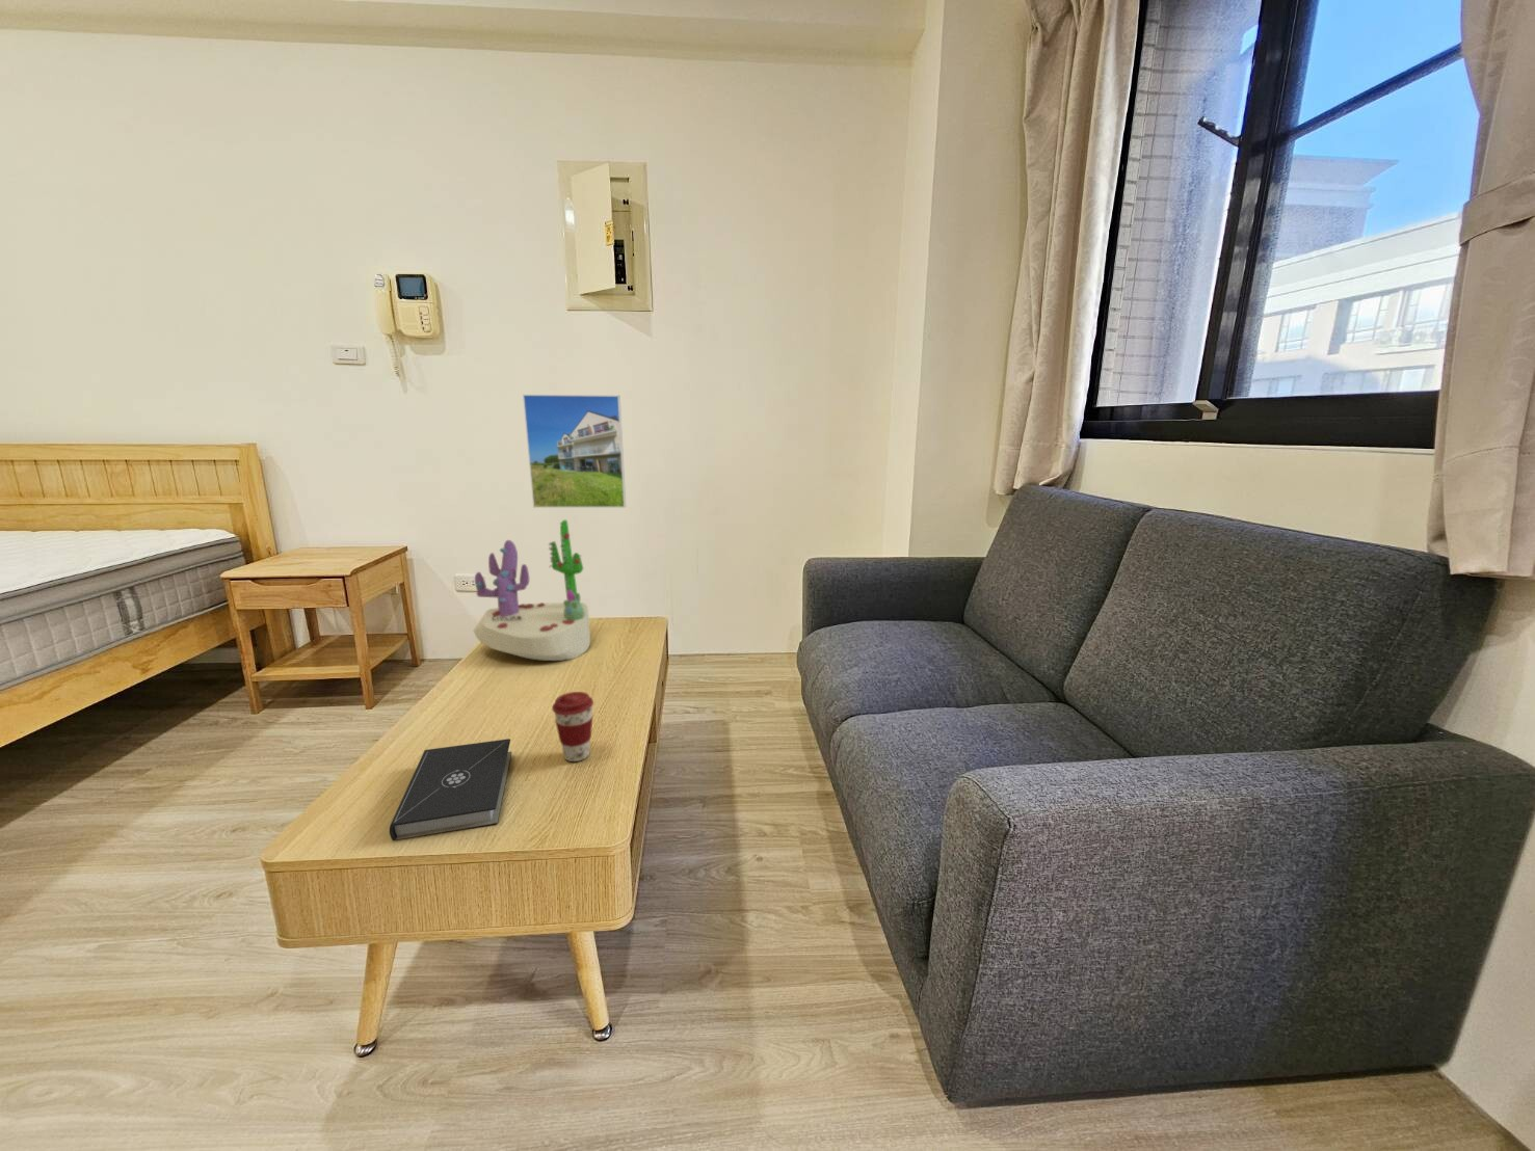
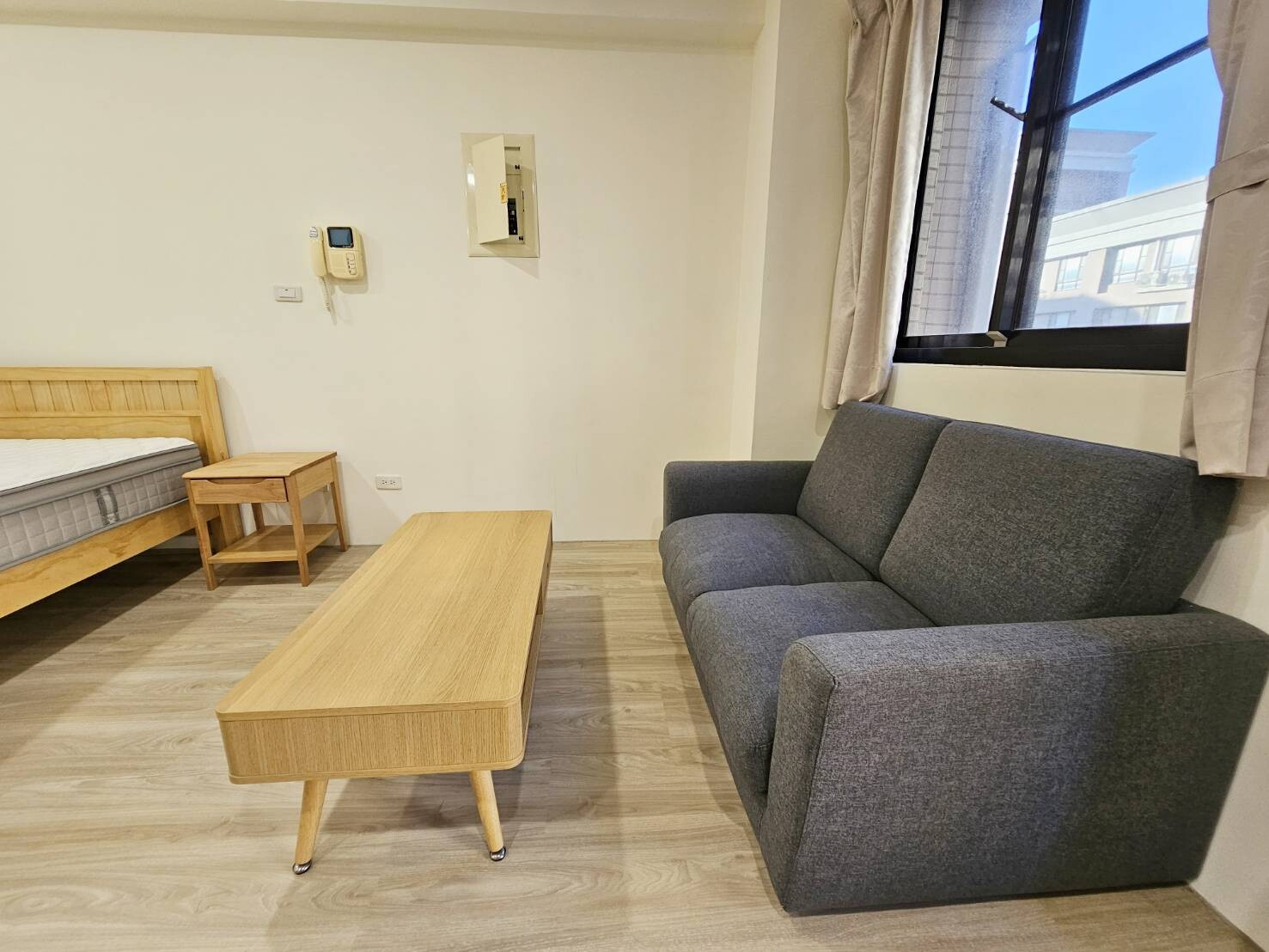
- coffee cup [550,690,594,763]
- succulent planter [473,519,592,661]
- book [388,738,513,841]
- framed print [521,394,627,509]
